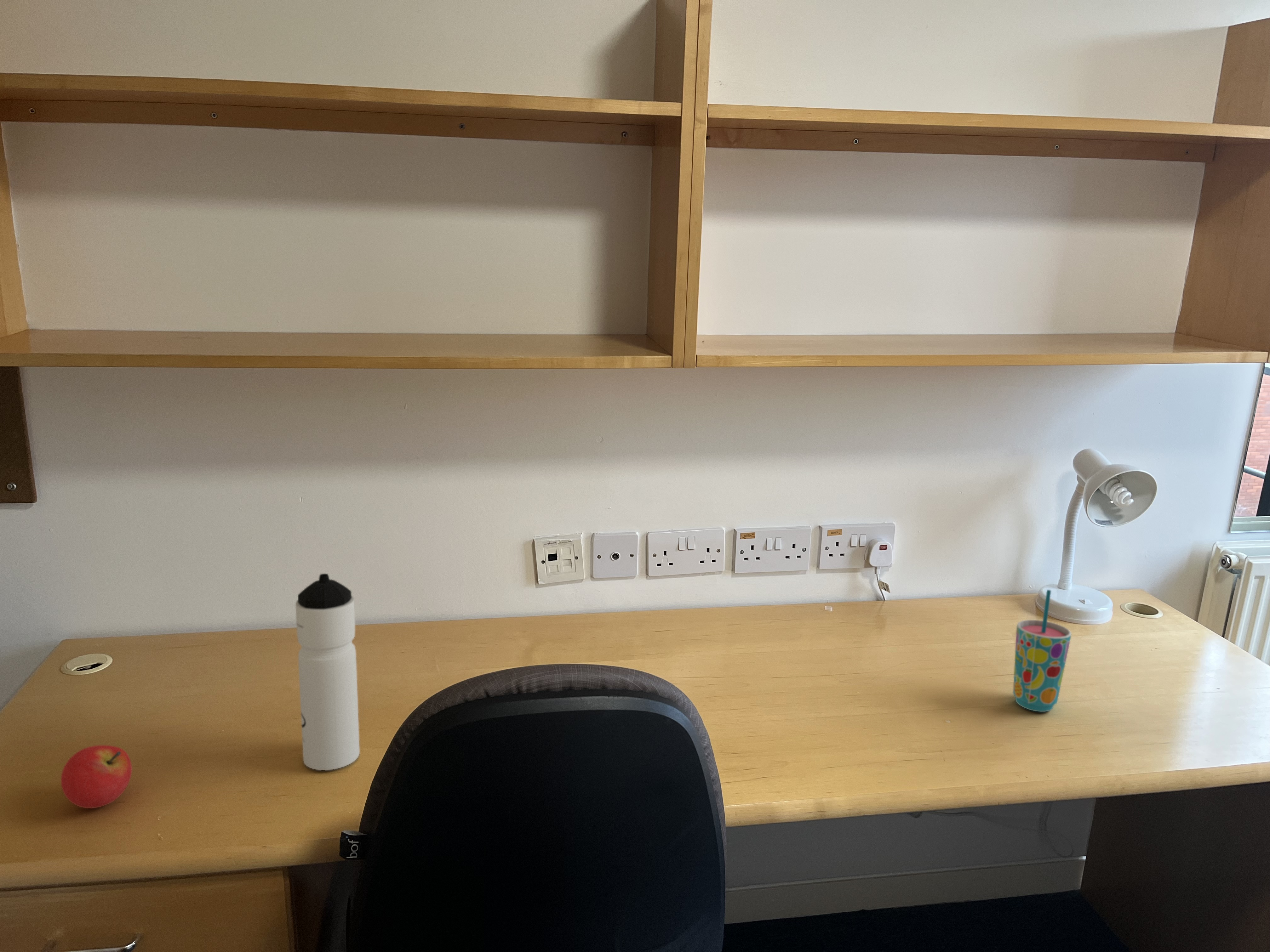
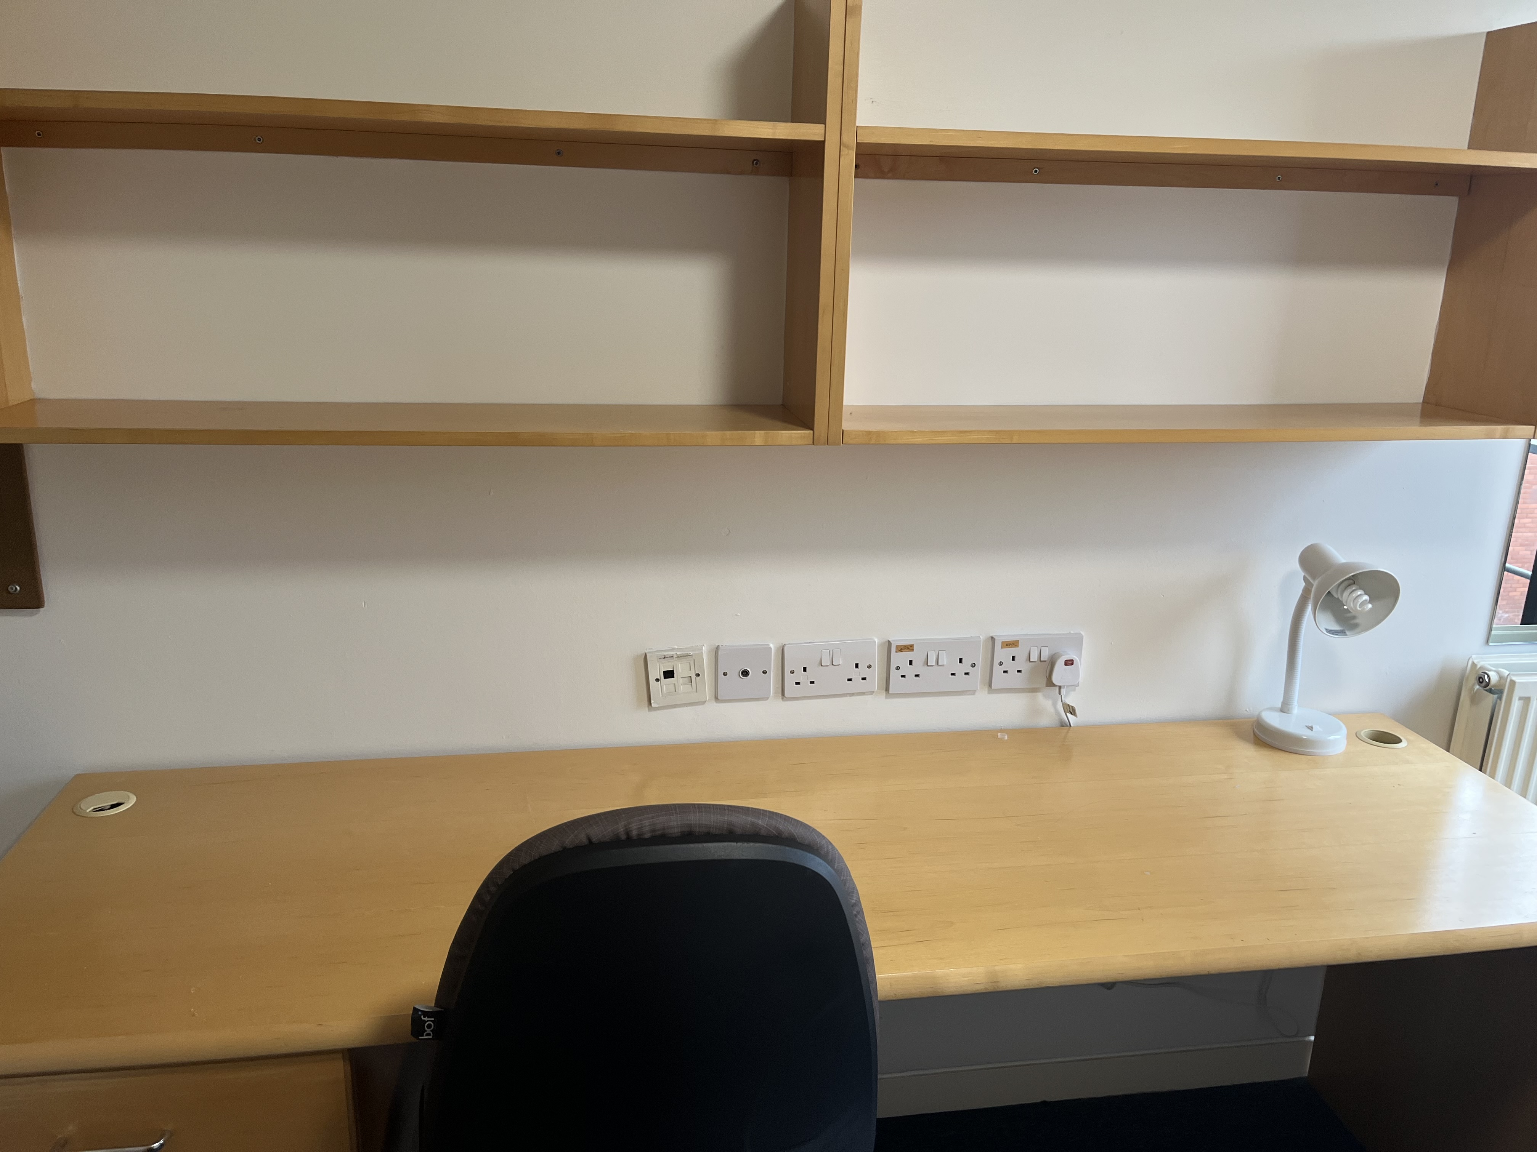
- cup [1013,590,1072,712]
- water bottle [295,573,360,771]
- fruit [61,745,132,809]
